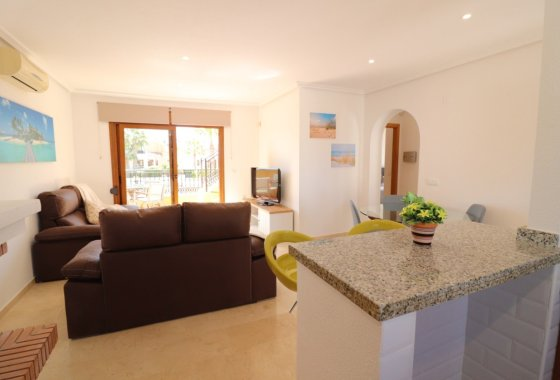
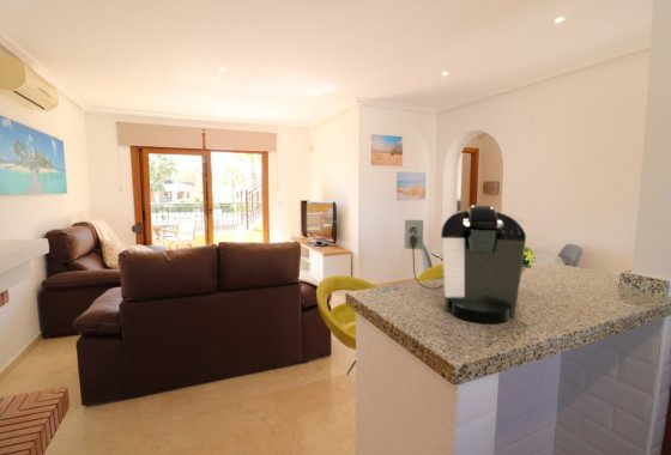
+ coffee maker [404,204,527,324]
